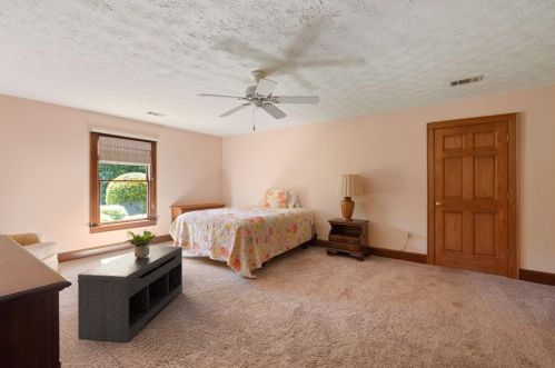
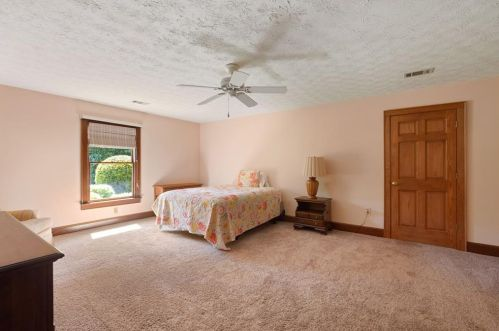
- potted plant [123,229,157,258]
- bench [77,245,184,344]
